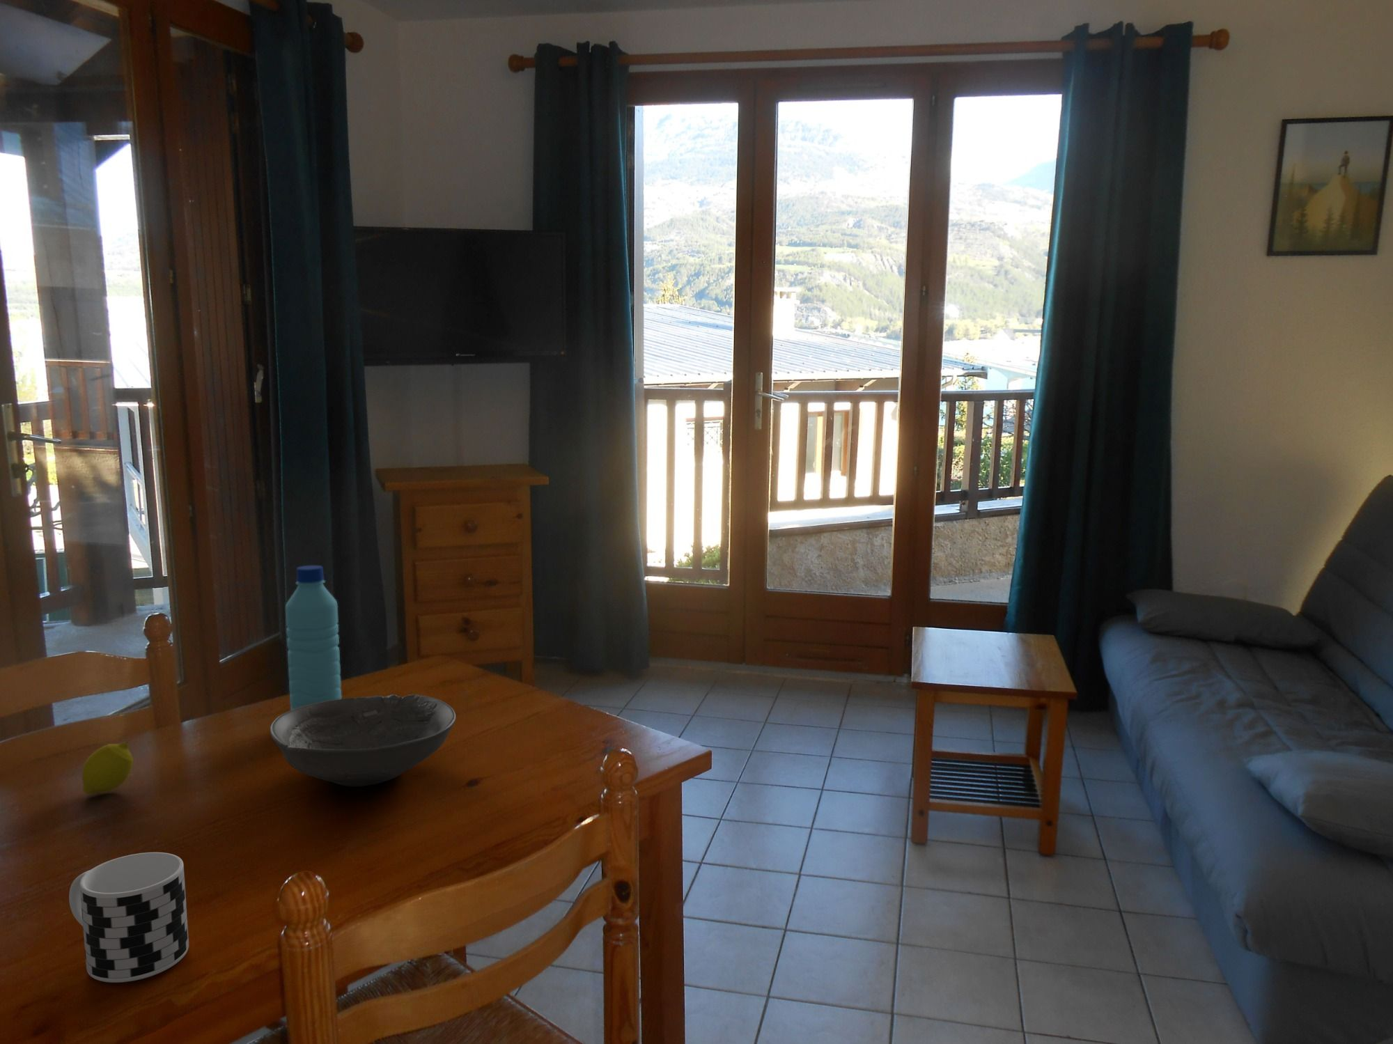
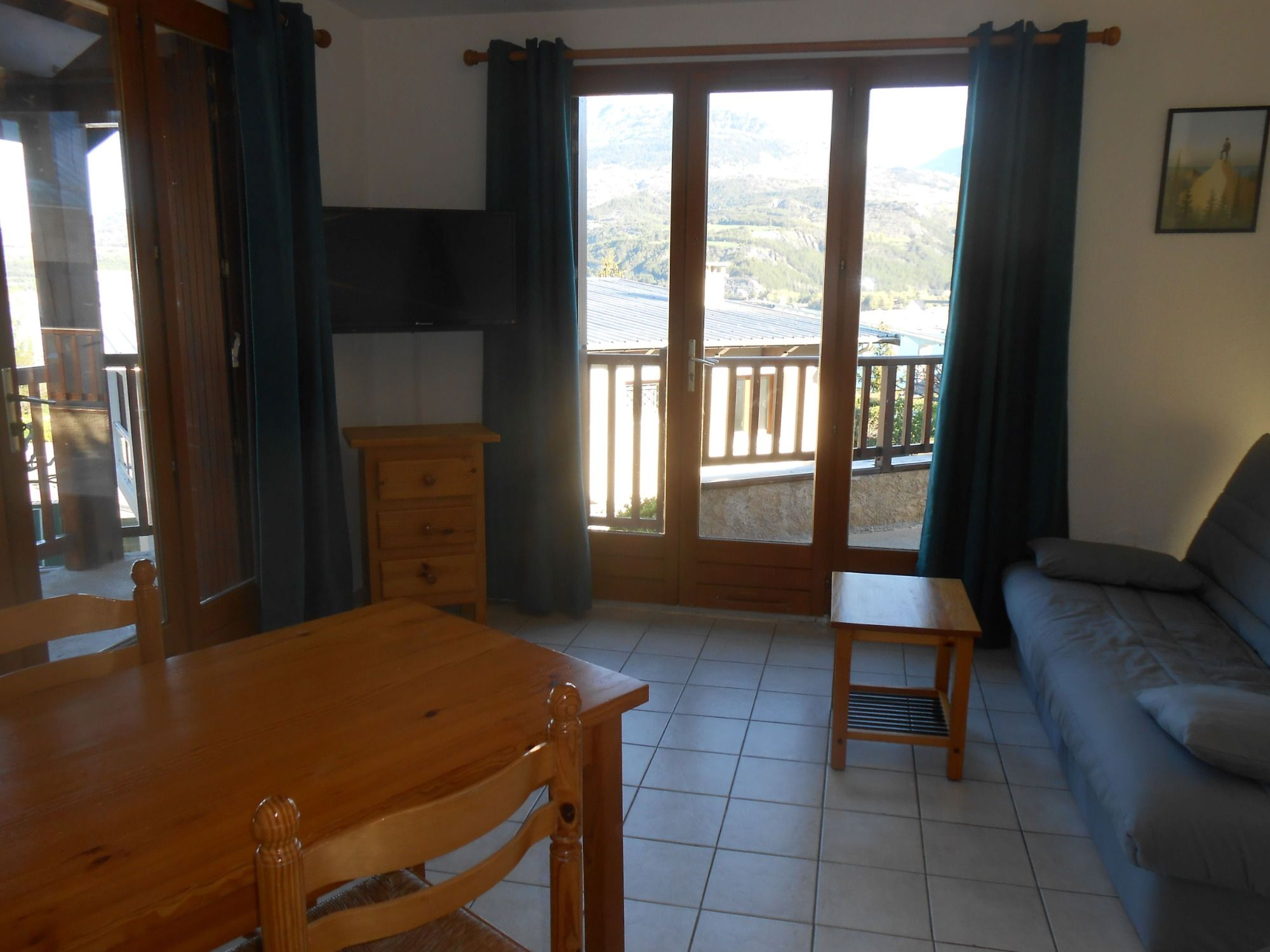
- cup [68,852,190,984]
- fruit [81,741,135,795]
- water bottle [285,565,342,711]
- bowl [270,694,456,787]
